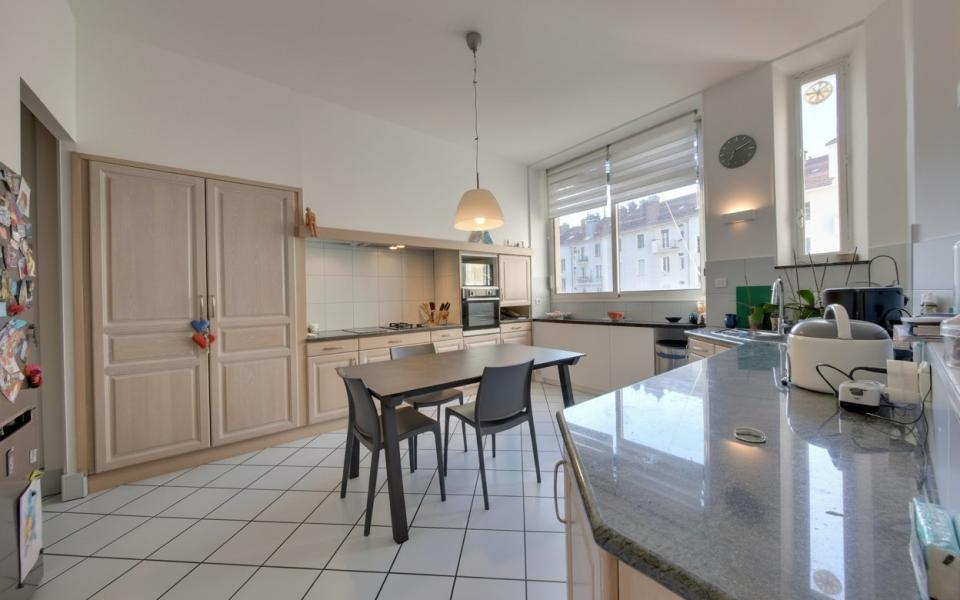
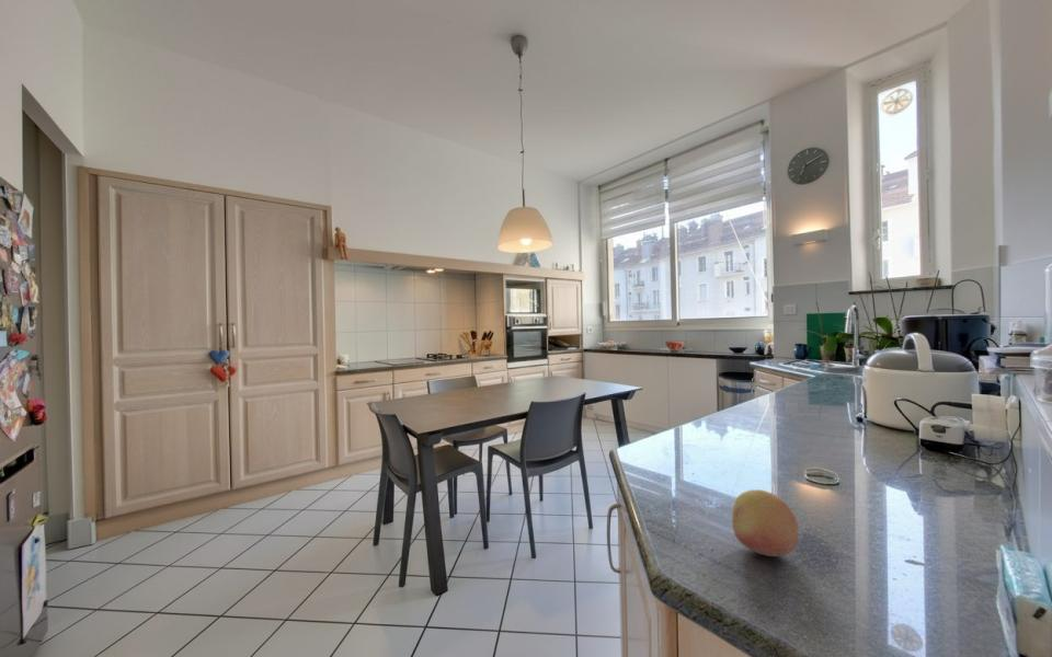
+ fruit [731,488,800,557]
